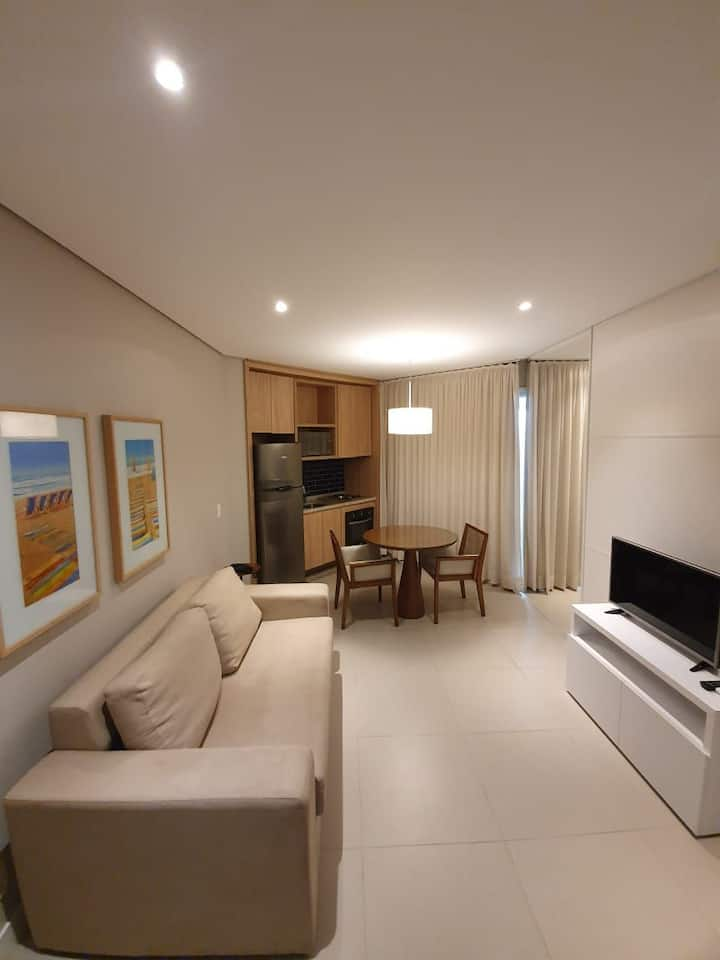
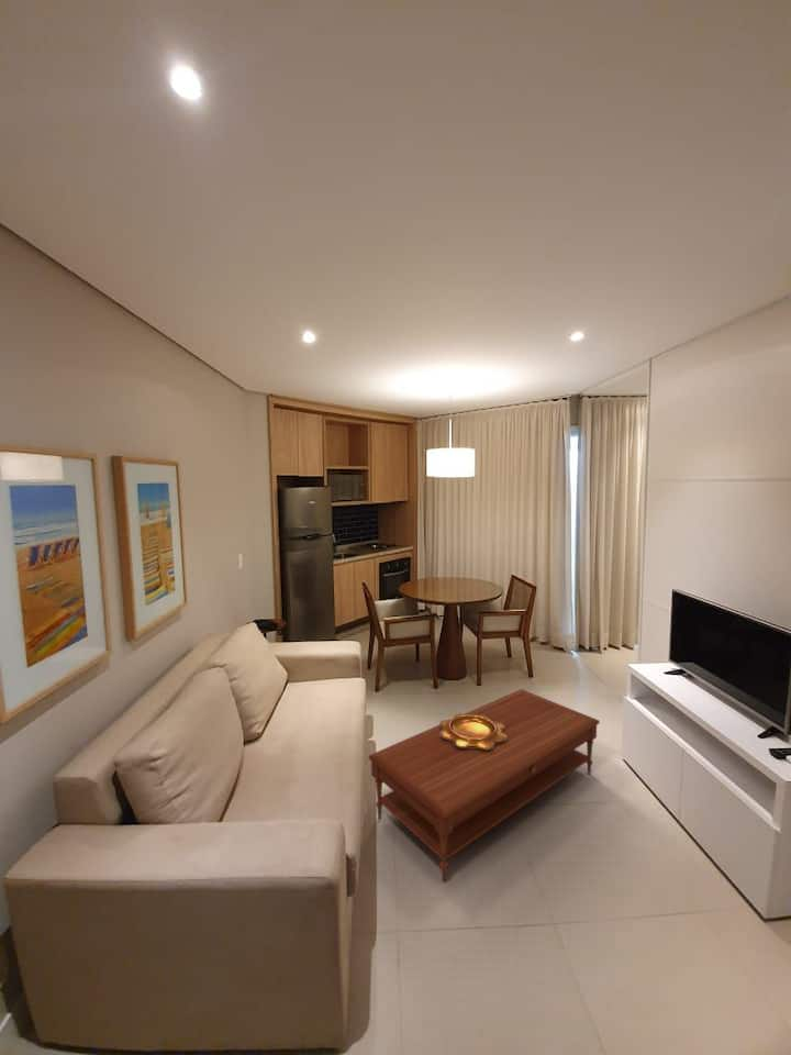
+ decorative bowl [438,713,506,749]
+ coffee table [368,688,601,882]
